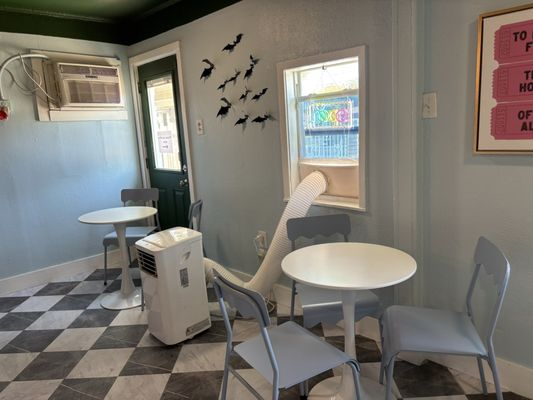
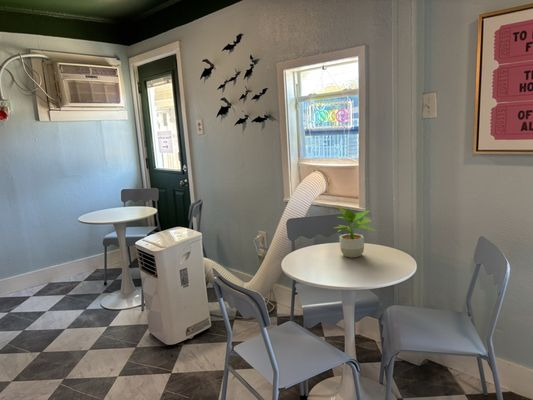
+ potted plant [334,204,377,259]
